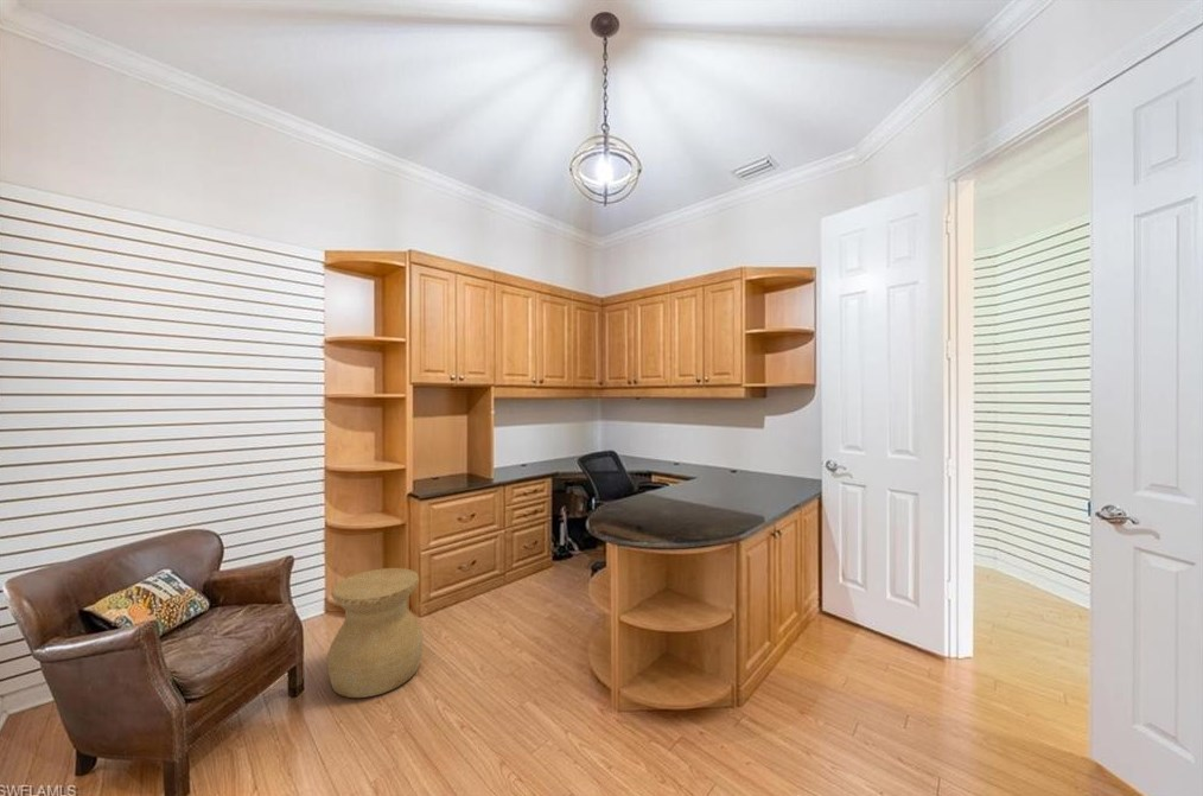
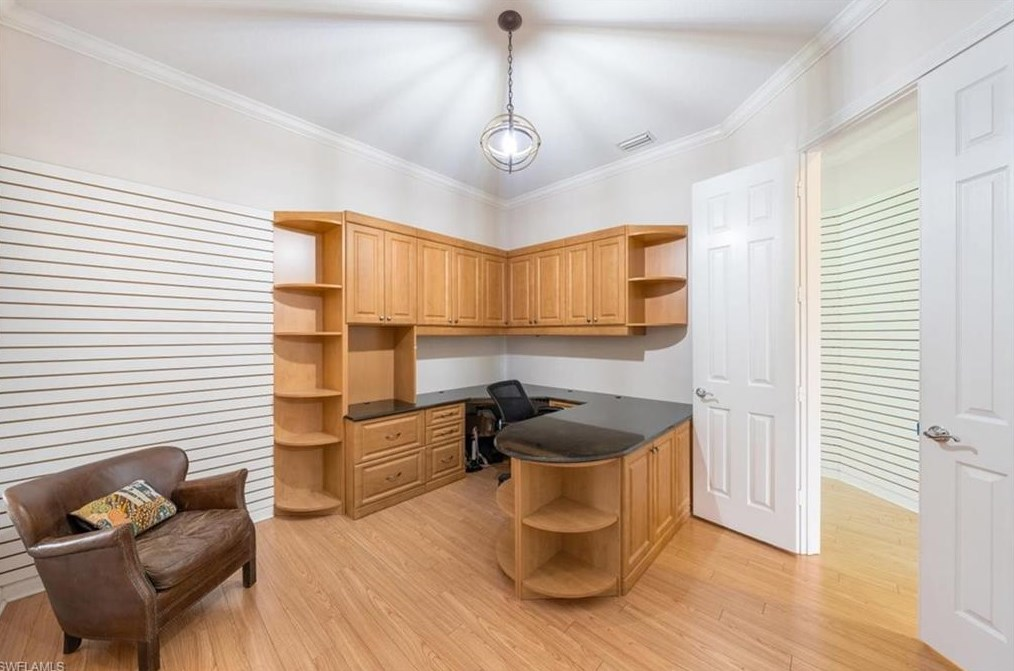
- side table [326,567,425,699]
